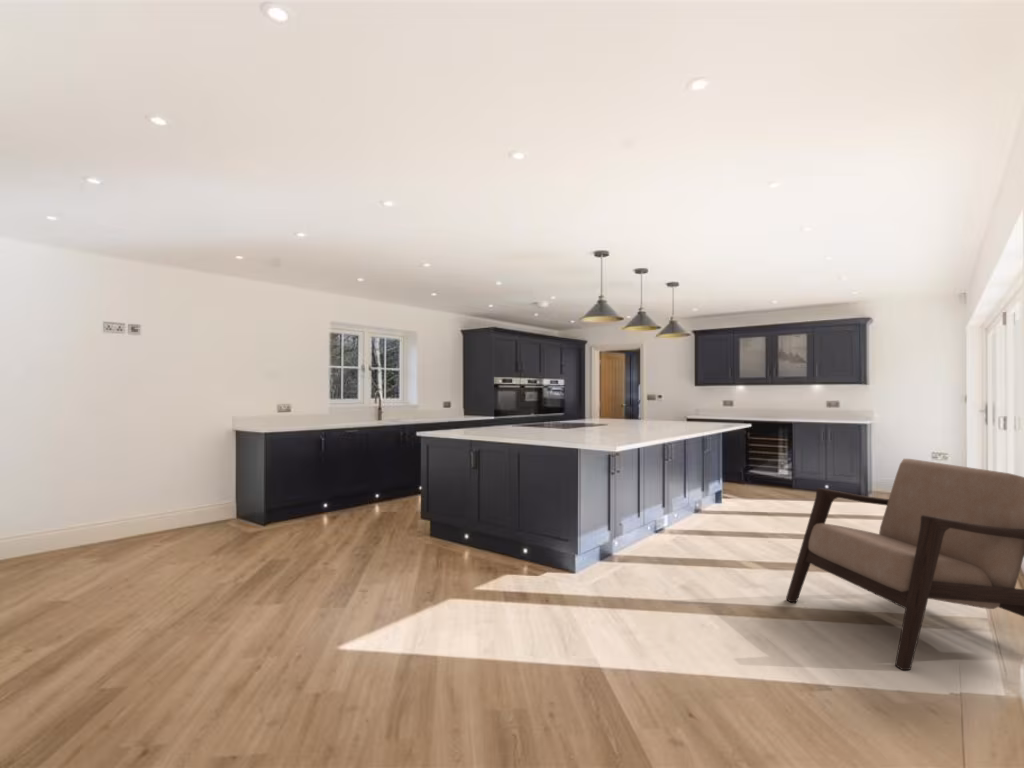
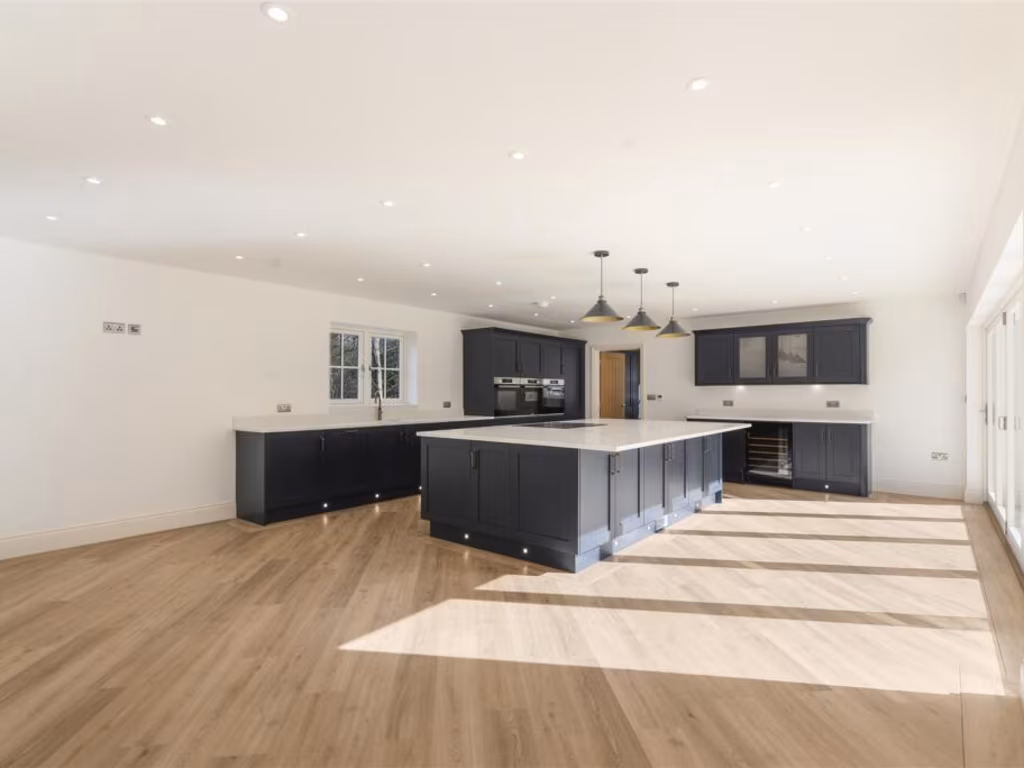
- armchair [785,458,1024,671]
